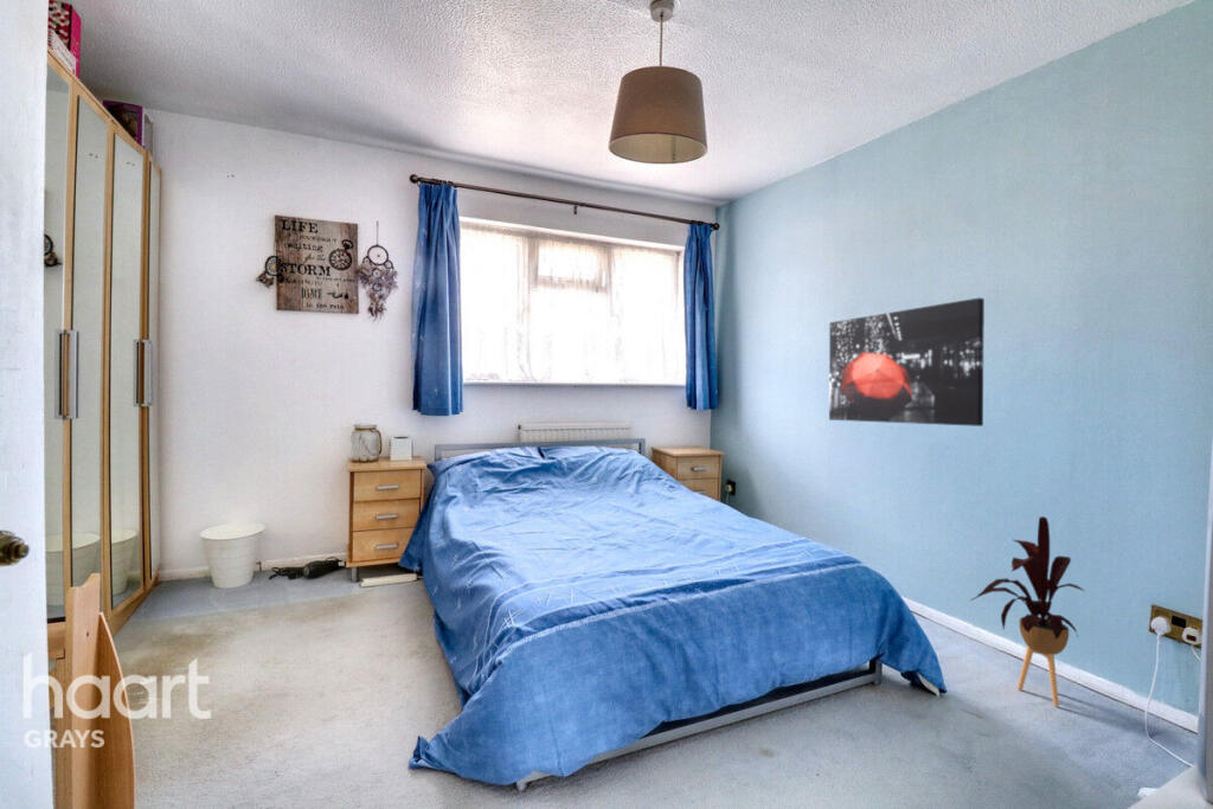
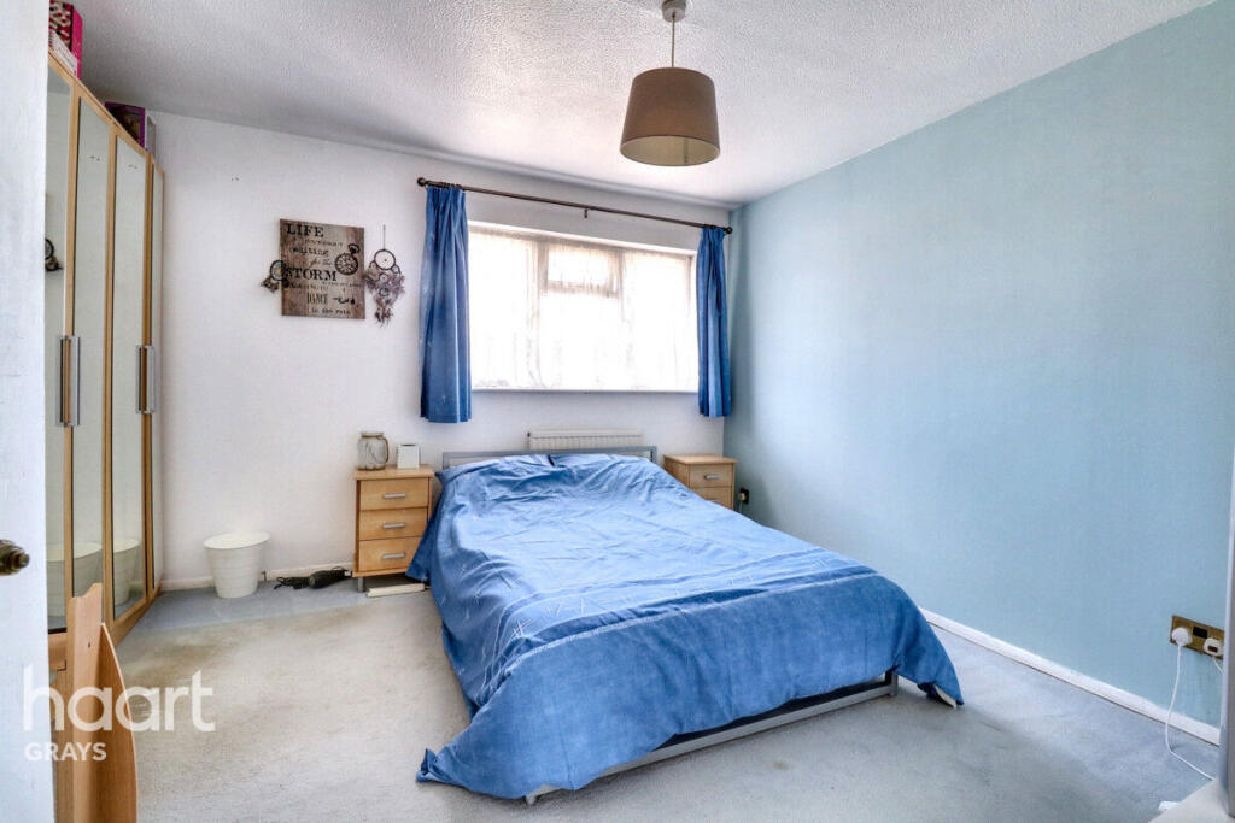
- wall art [828,296,986,428]
- house plant [969,515,1085,707]
